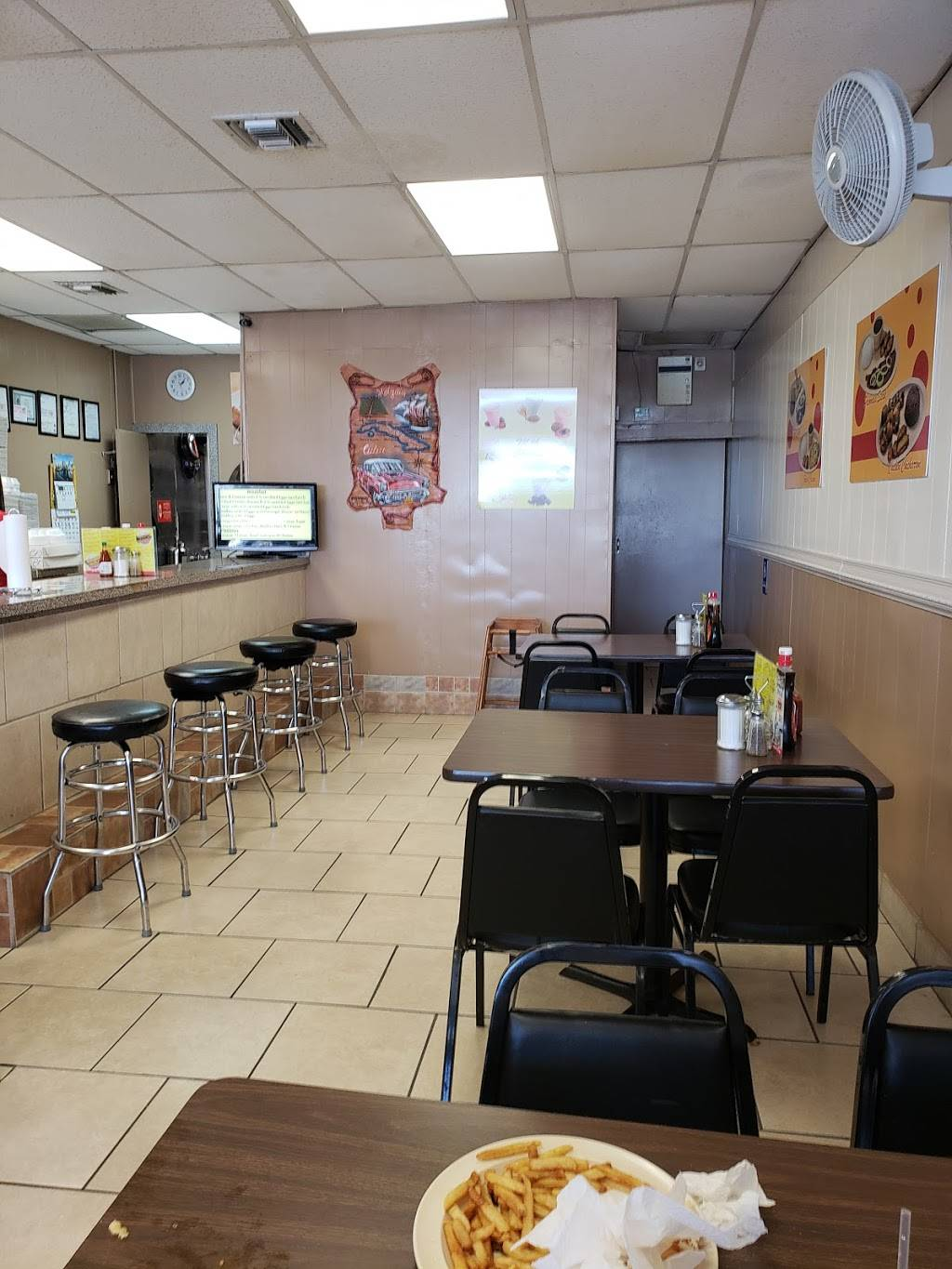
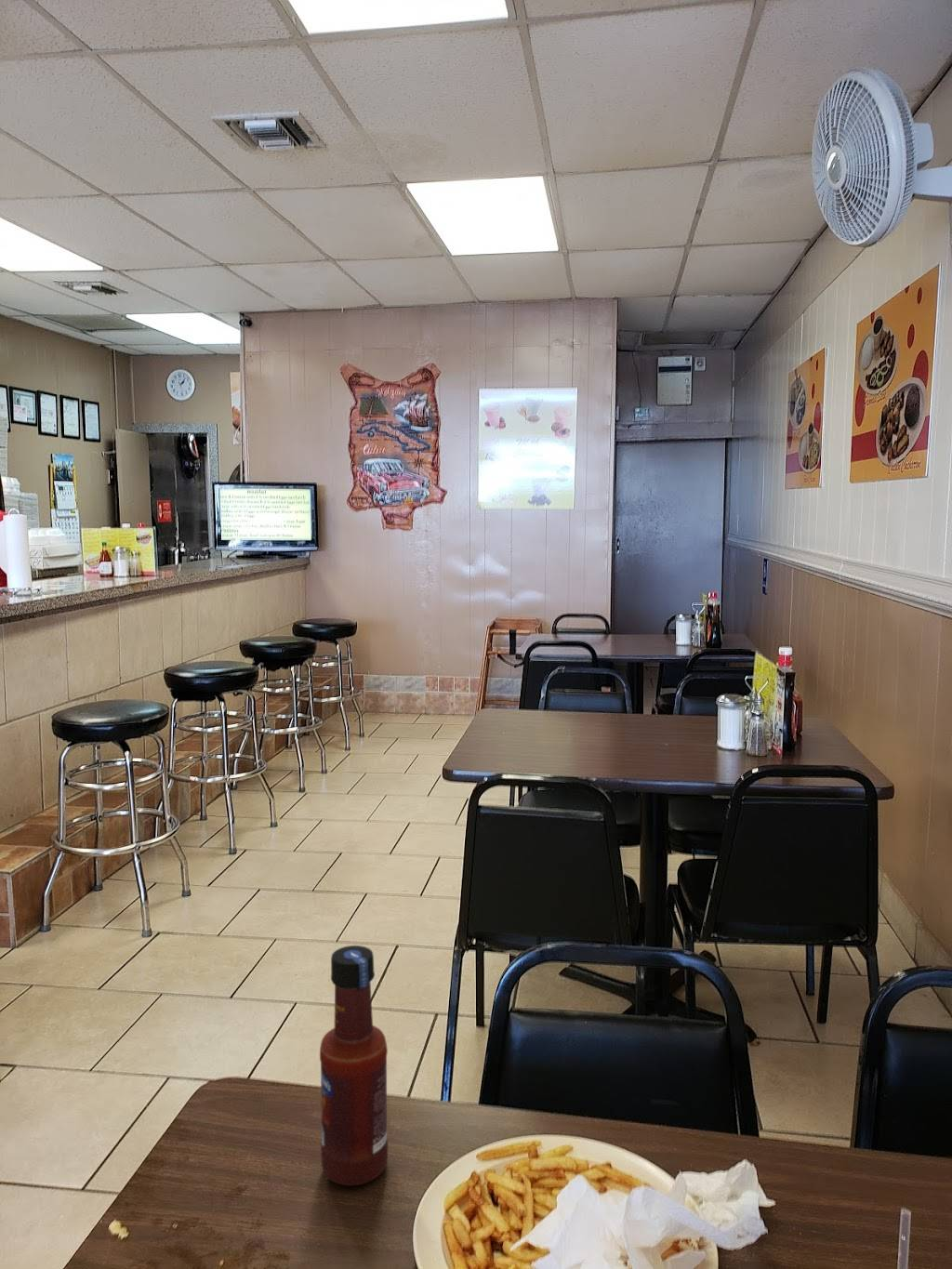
+ tabasco sauce [319,945,389,1186]
